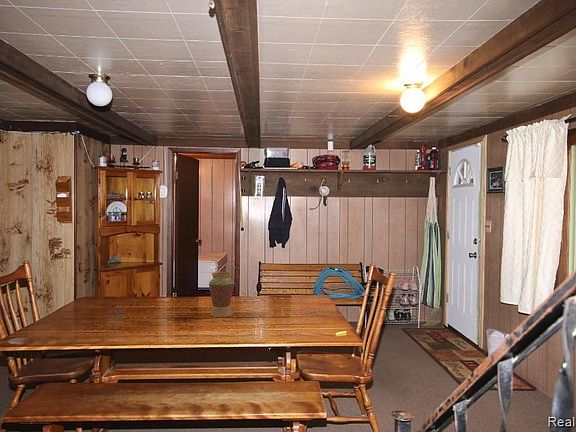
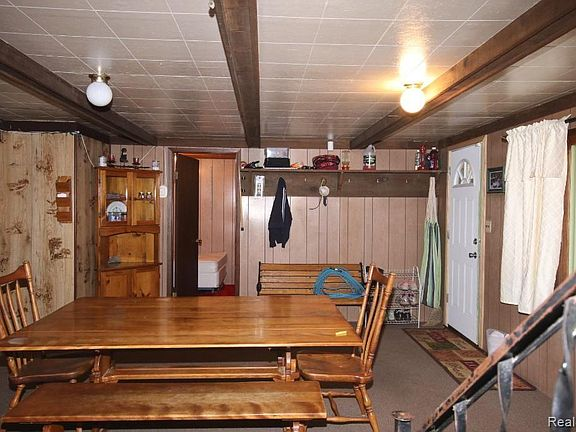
- vase [208,271,235,318]
